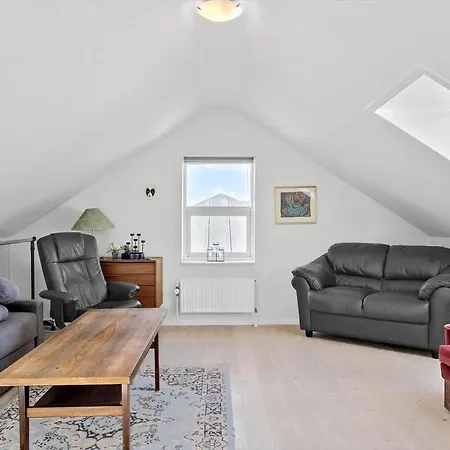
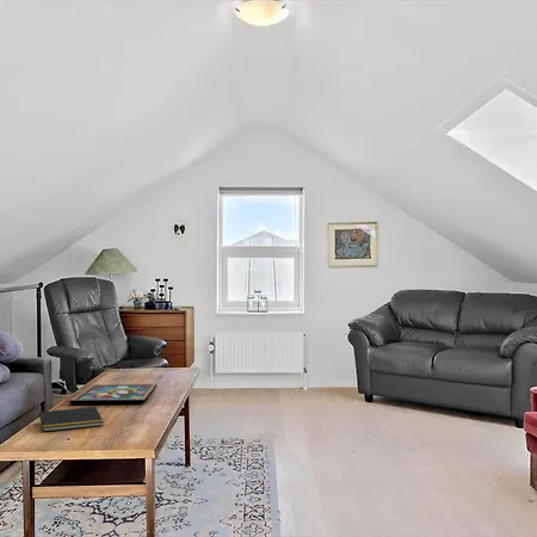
+ notepad [36,406,105,432]
+ framed painting [68,383,158,405]
